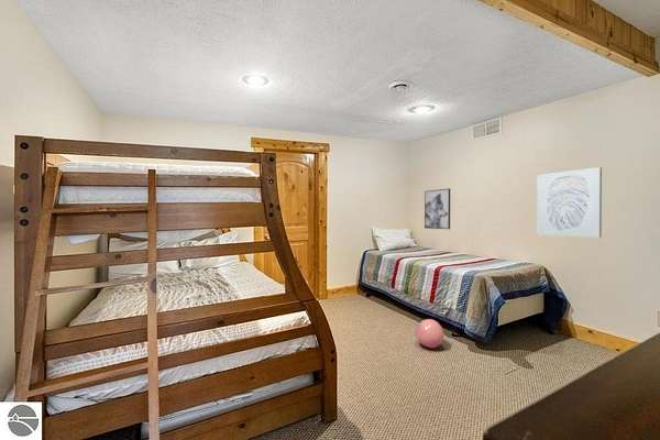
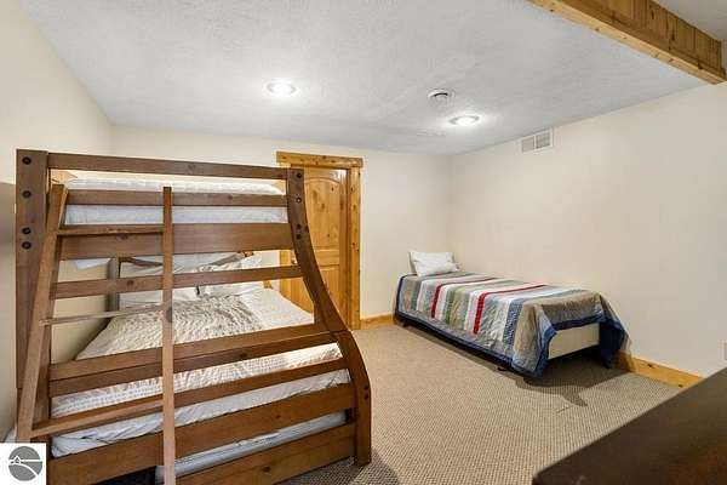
- wall art [536,166,603,239]
- wall art [424,187,451,230]
- ball [415,318,446,349]
